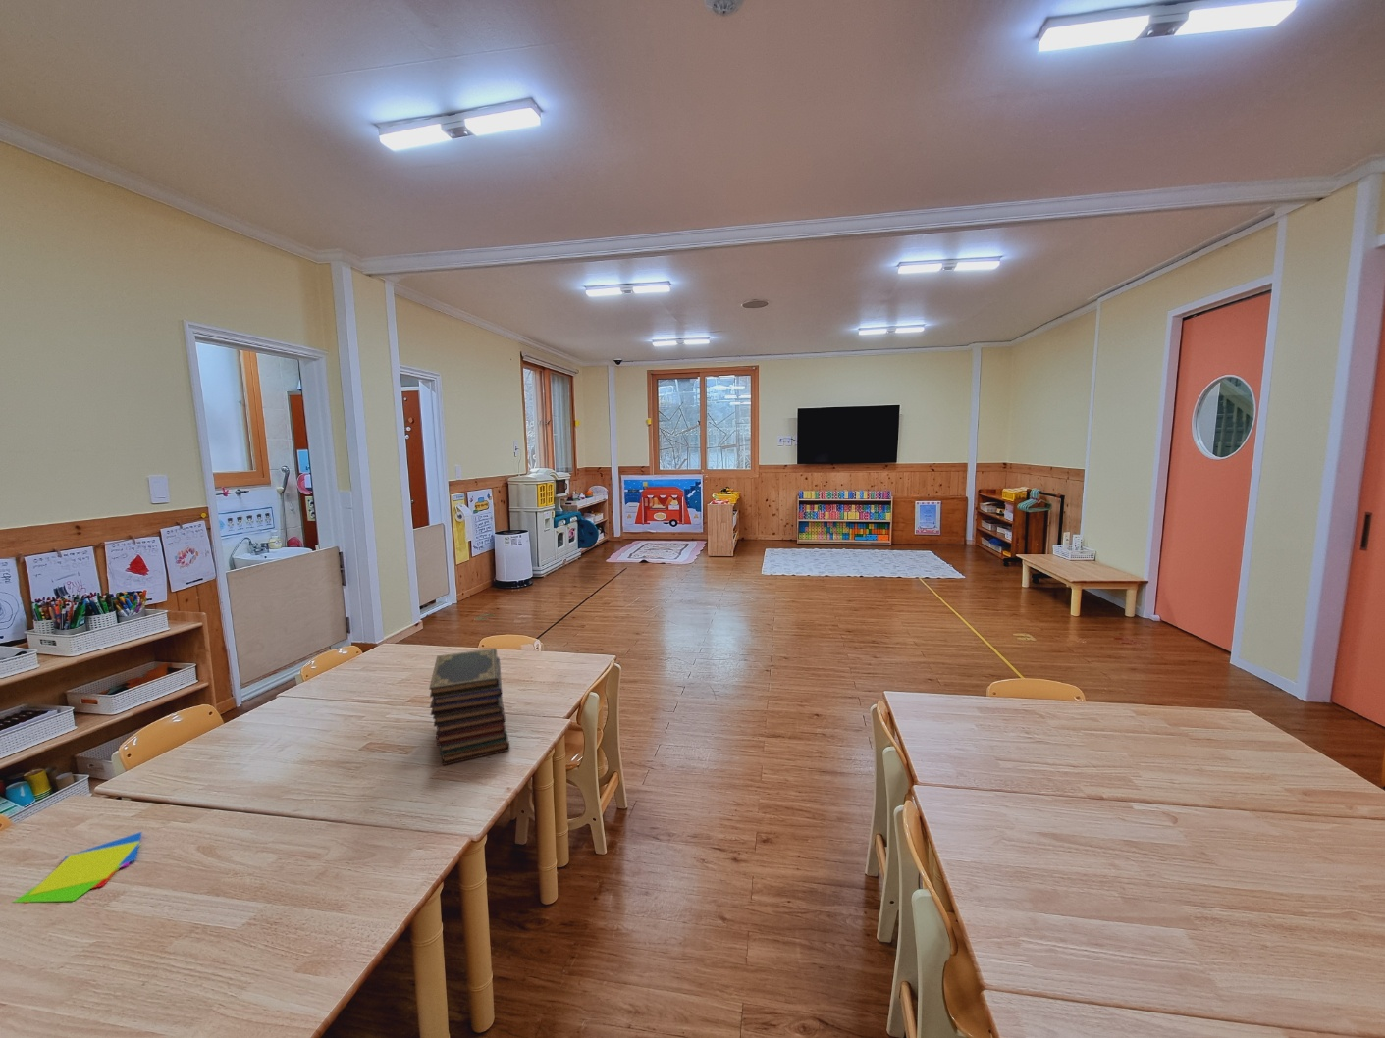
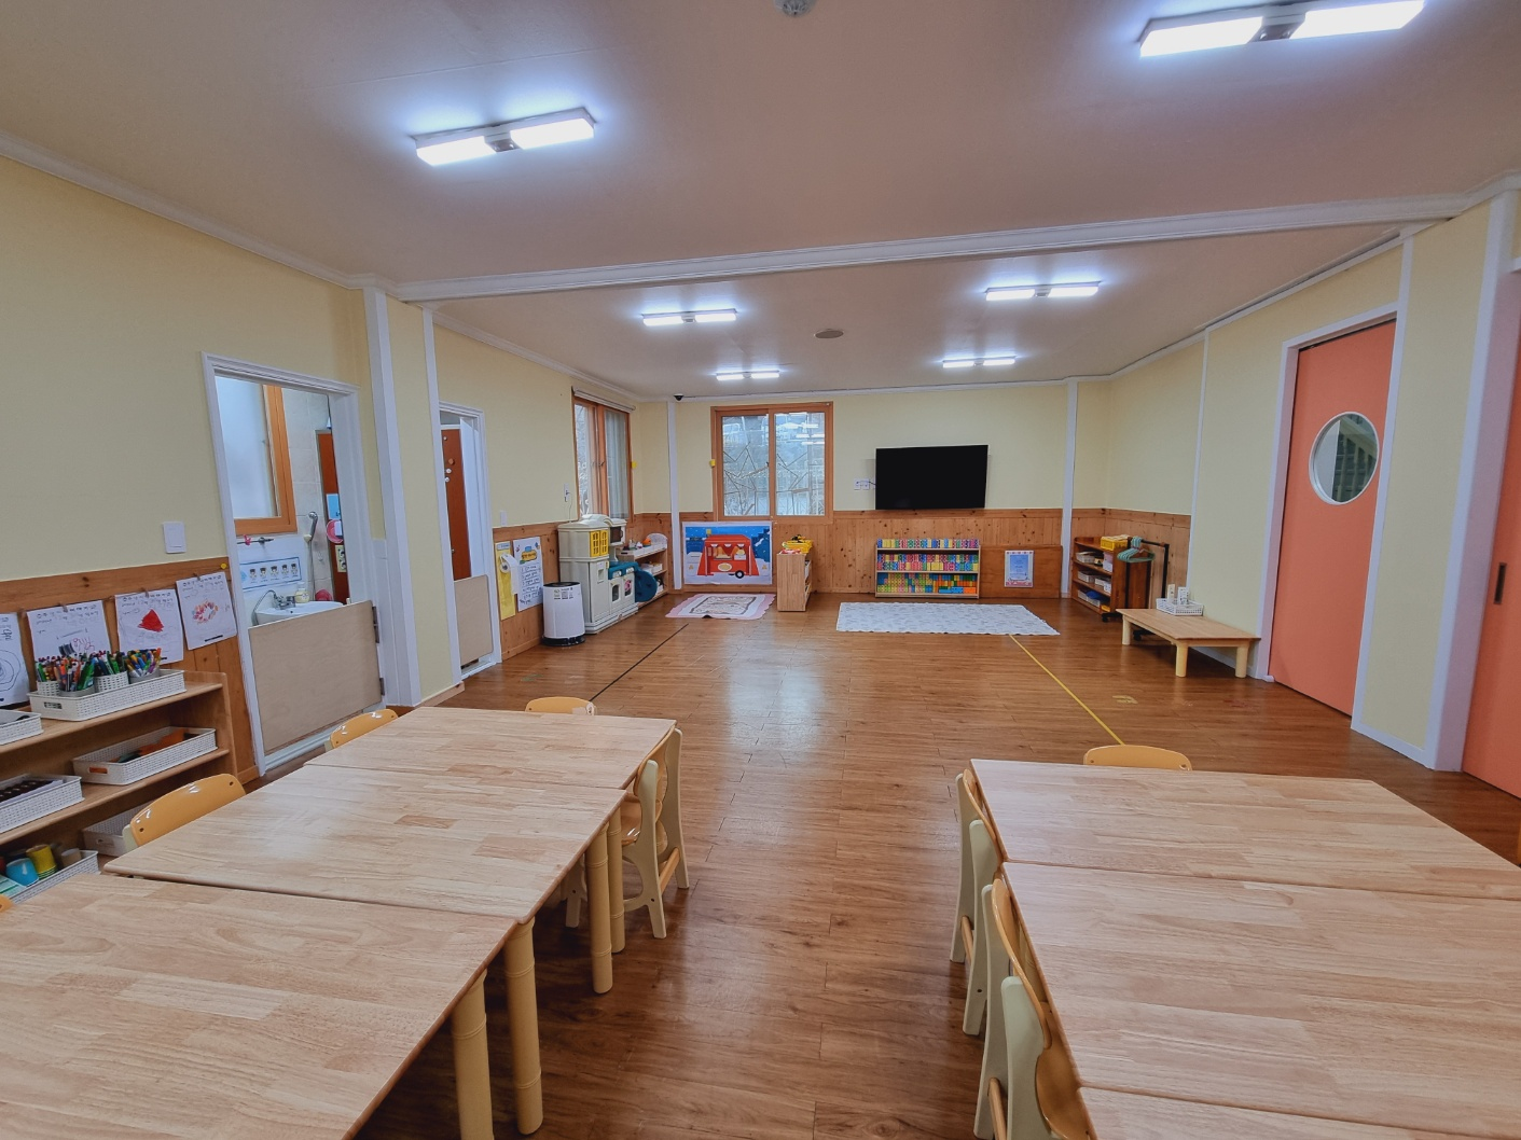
- puzzle [11,831,143,905]
- book stack [427,648,510,767]
